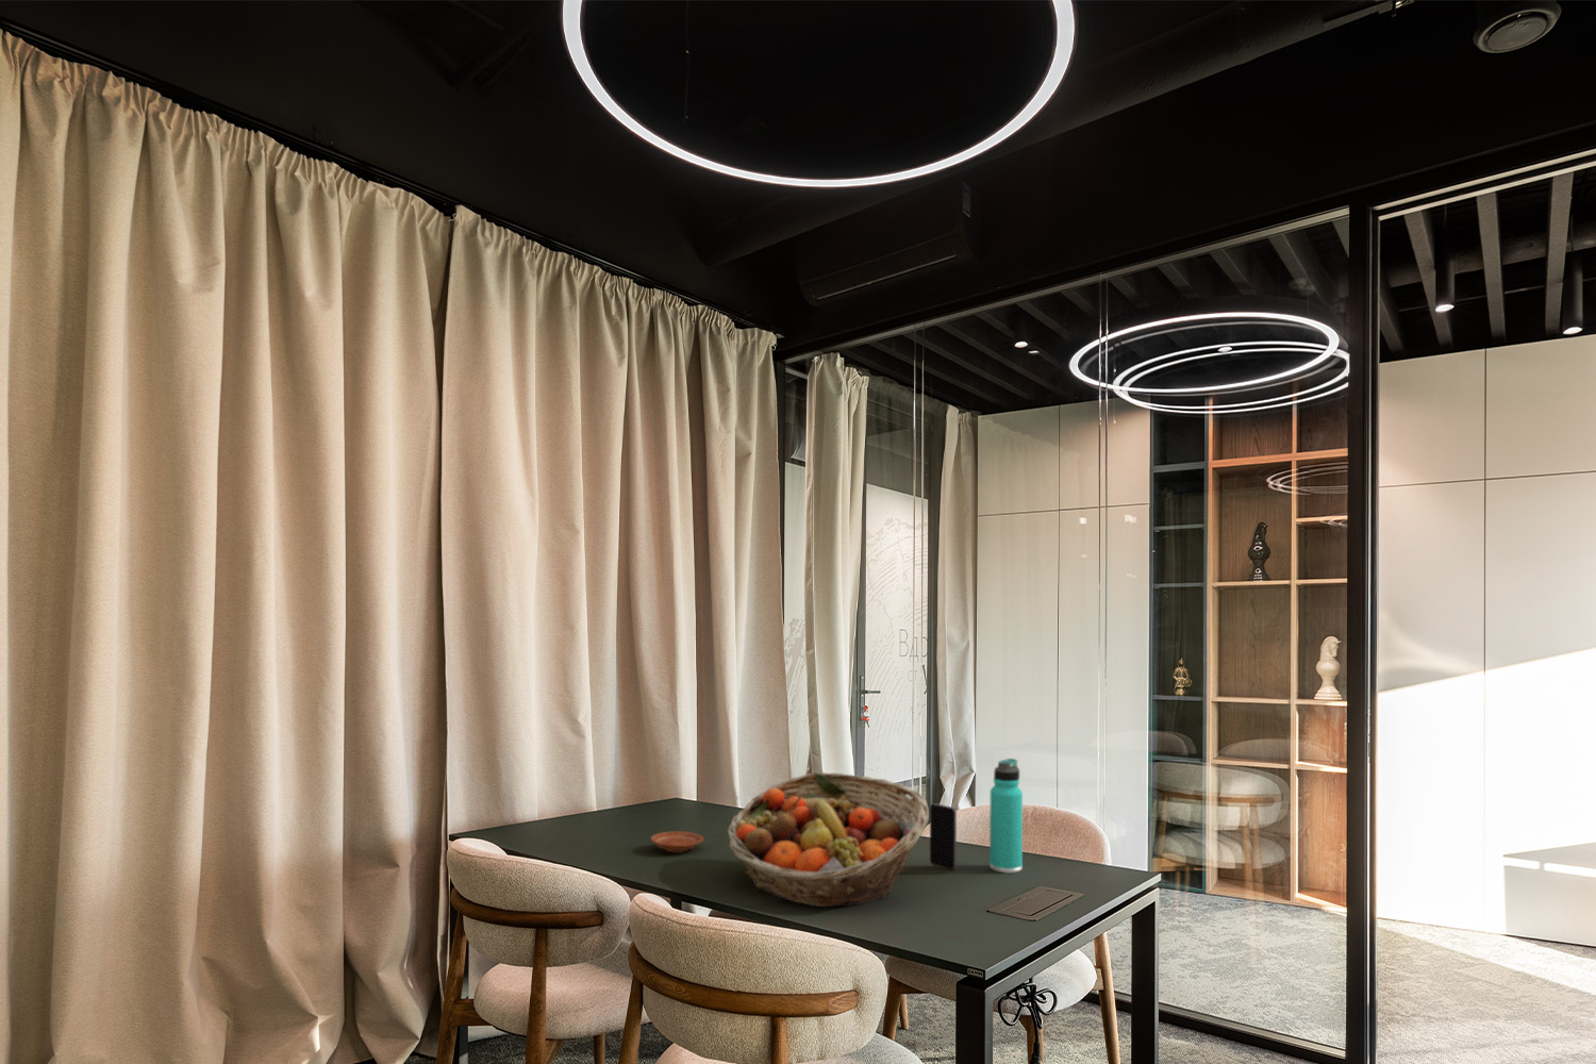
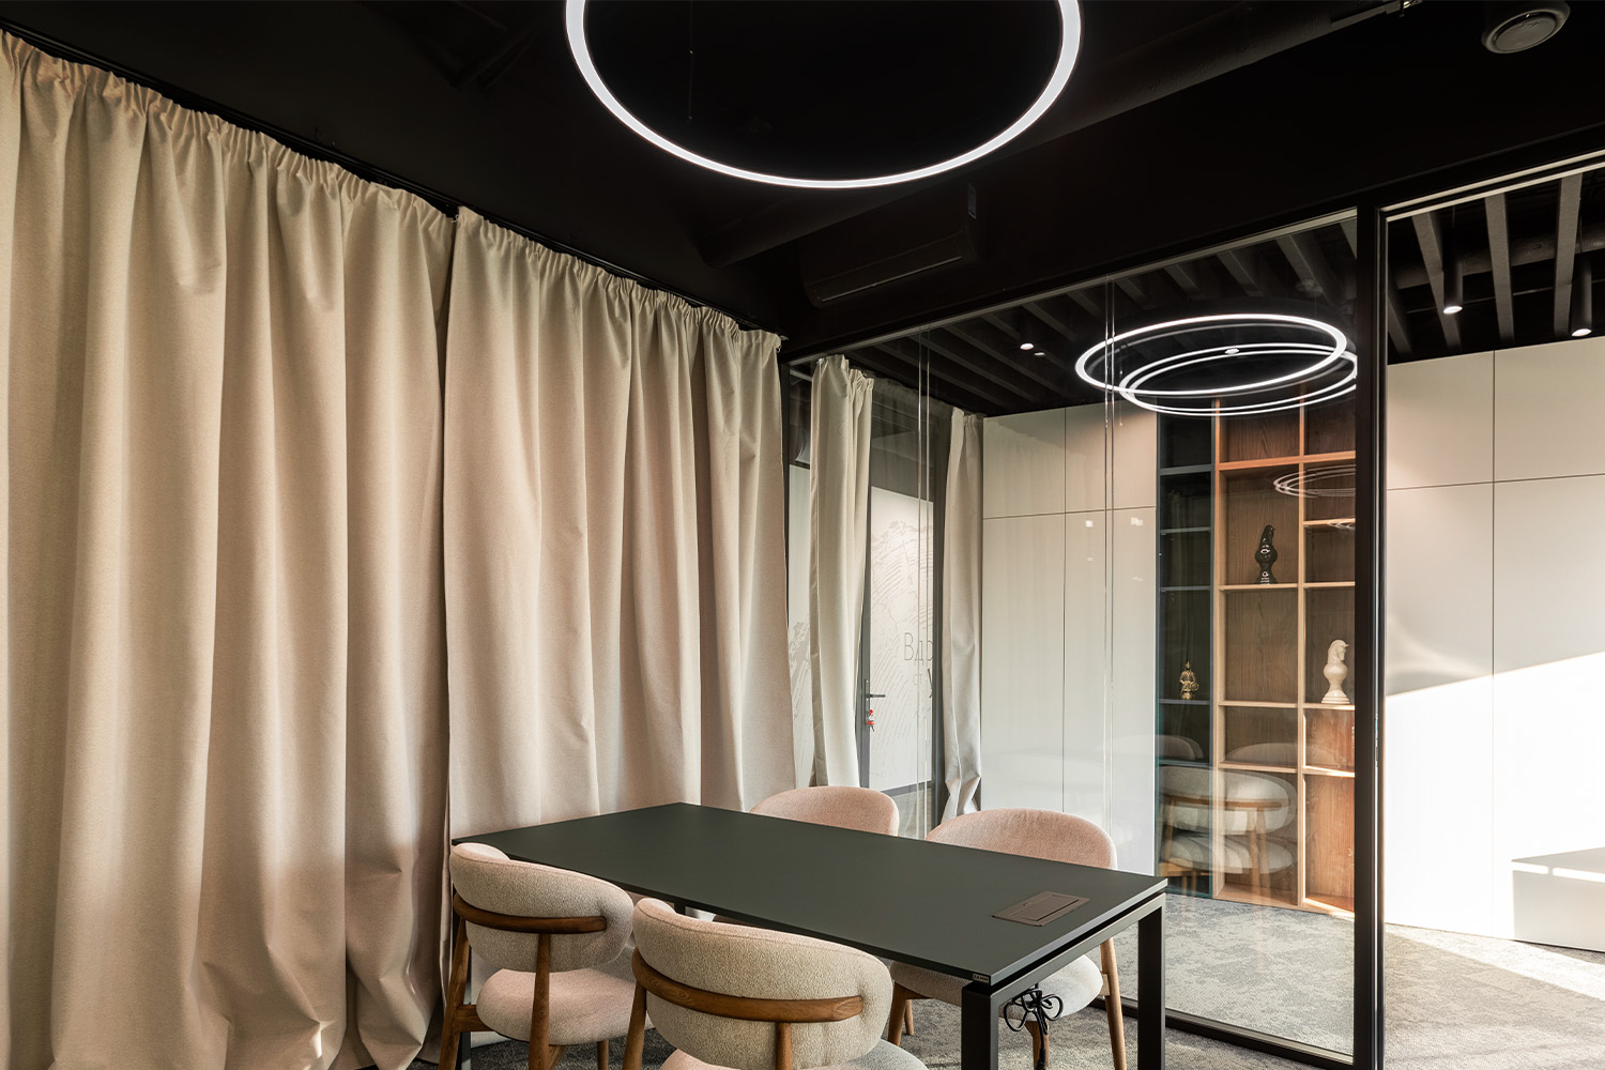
- smartphone [929,803,957,872]
- thermos bottle [988,758,1024,875]
- fruit basket [726,772,930,907]
- plate [650,830,704,854]
